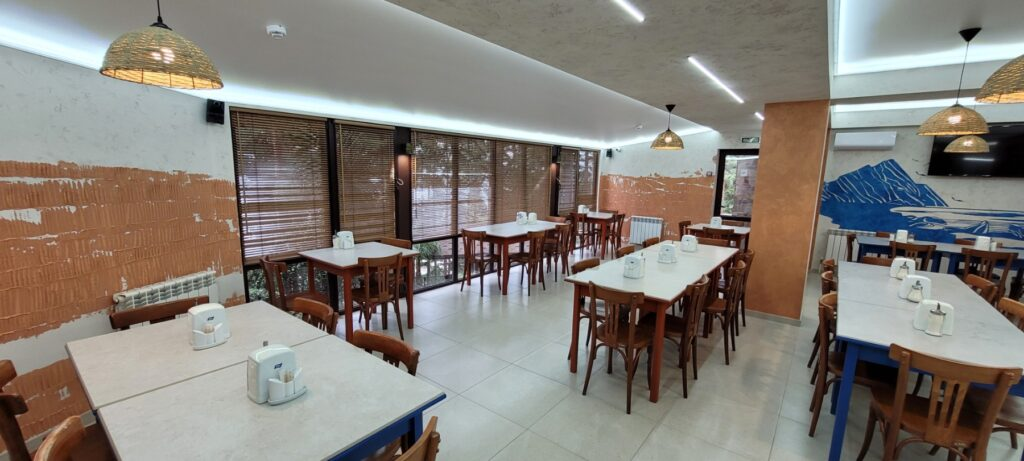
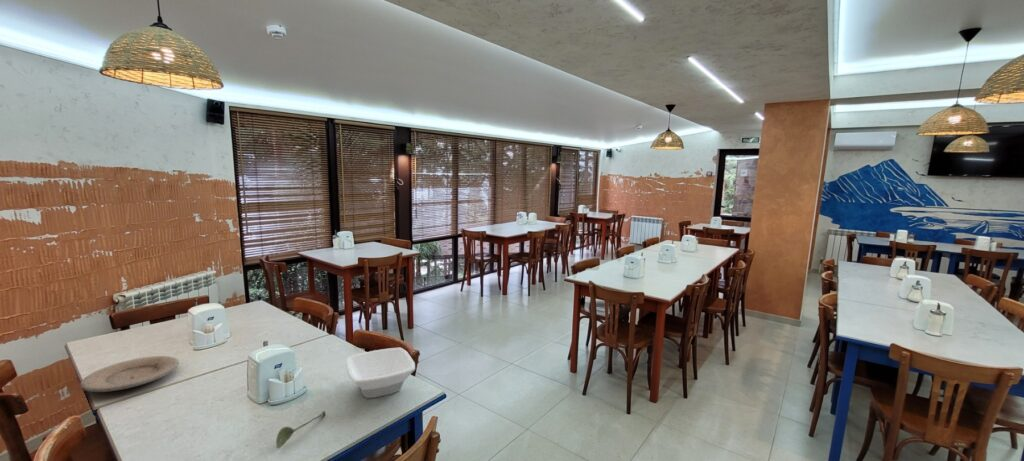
+ plate [79,355,180,393]
+ soupspoon [275,410,327,449]
+ bowl [344,347,416,399]
